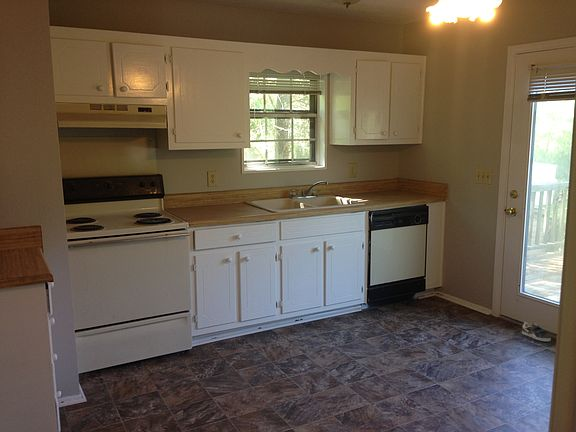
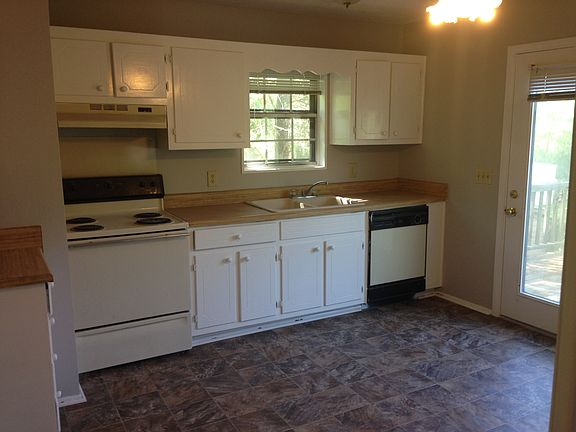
- sneaker [521,321,552,342]
